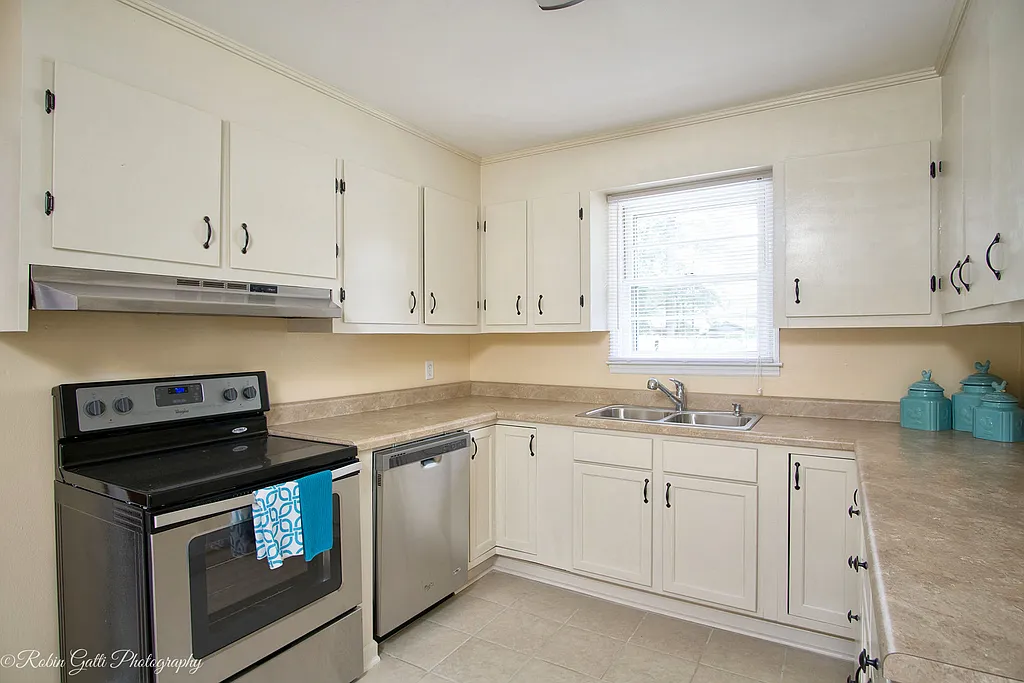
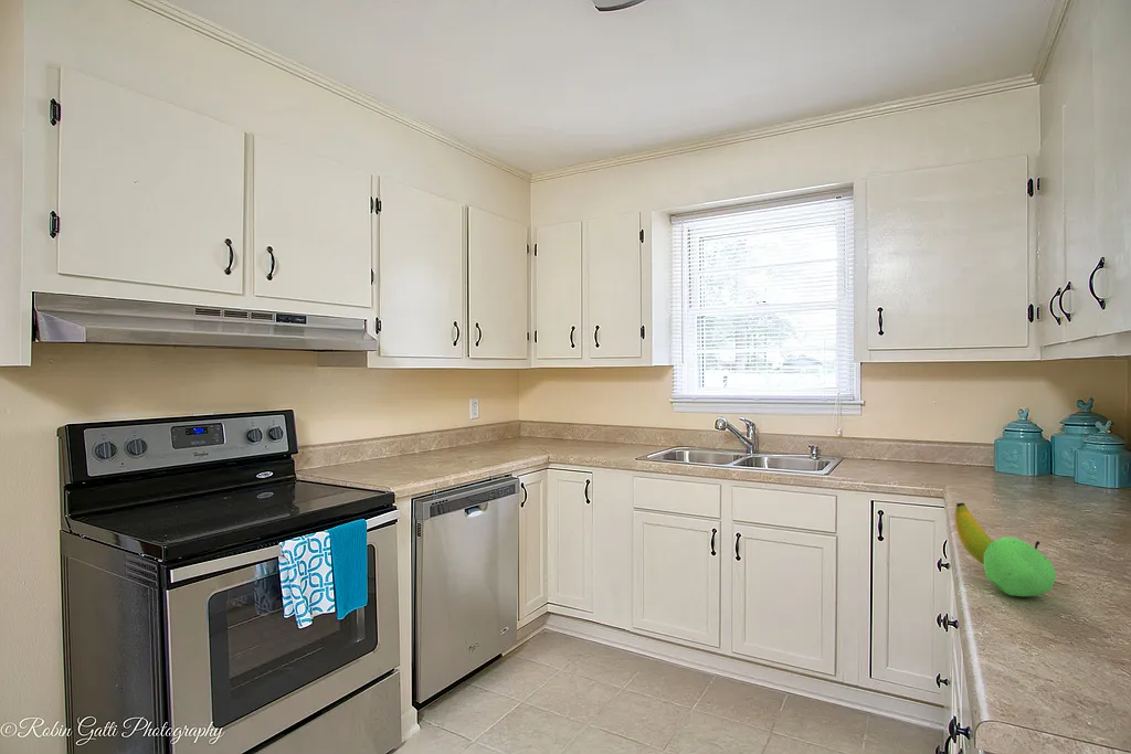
+ fruit [954,501,1058,597]
